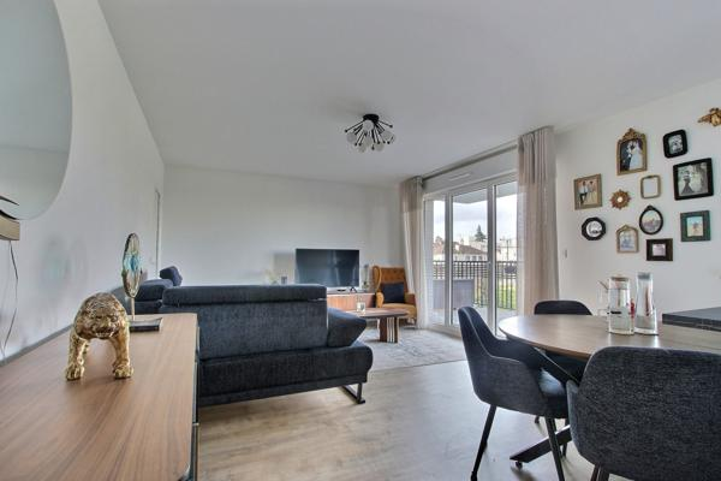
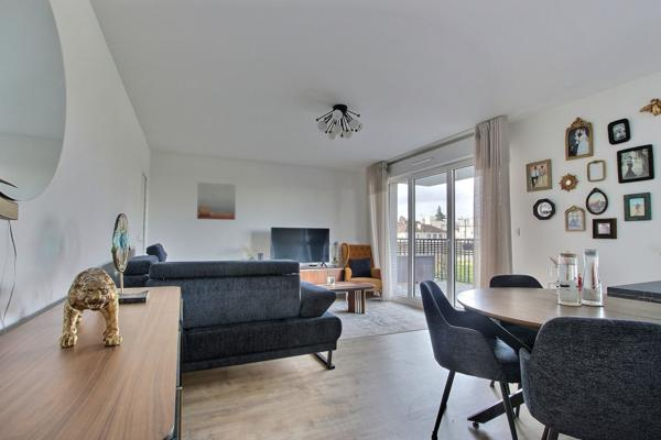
+ wall art [196,182,237,221]
